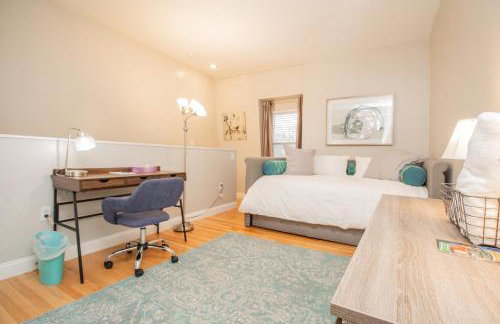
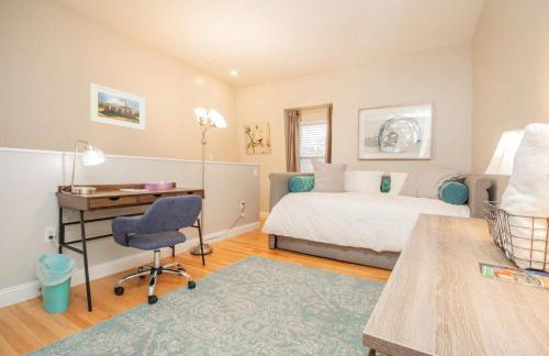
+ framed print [89,82,146,132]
